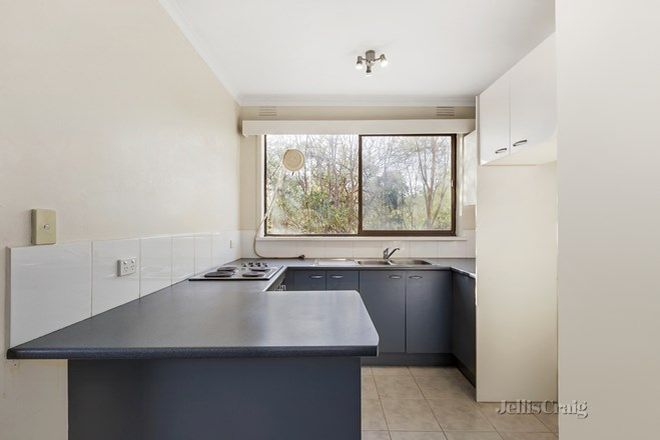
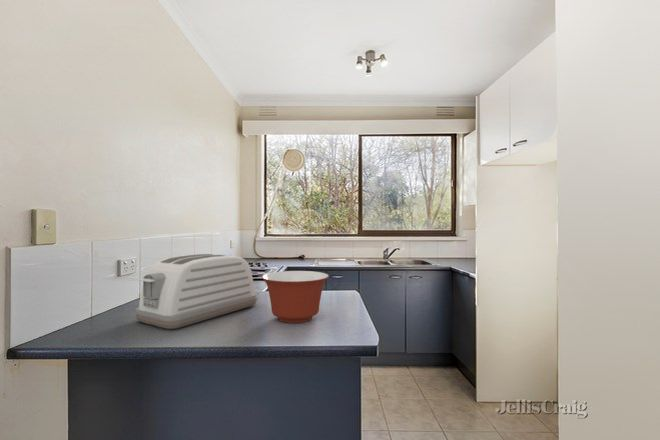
+ mixing bowl [261,270,330,324]
+ toaster [135,253,258,330]
